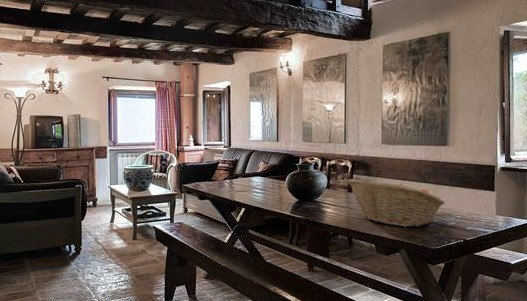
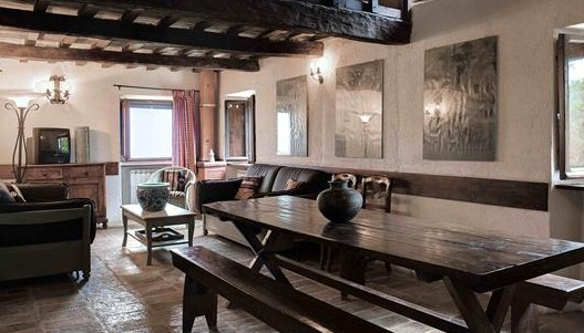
- fruit basket [346,178,446,228]
